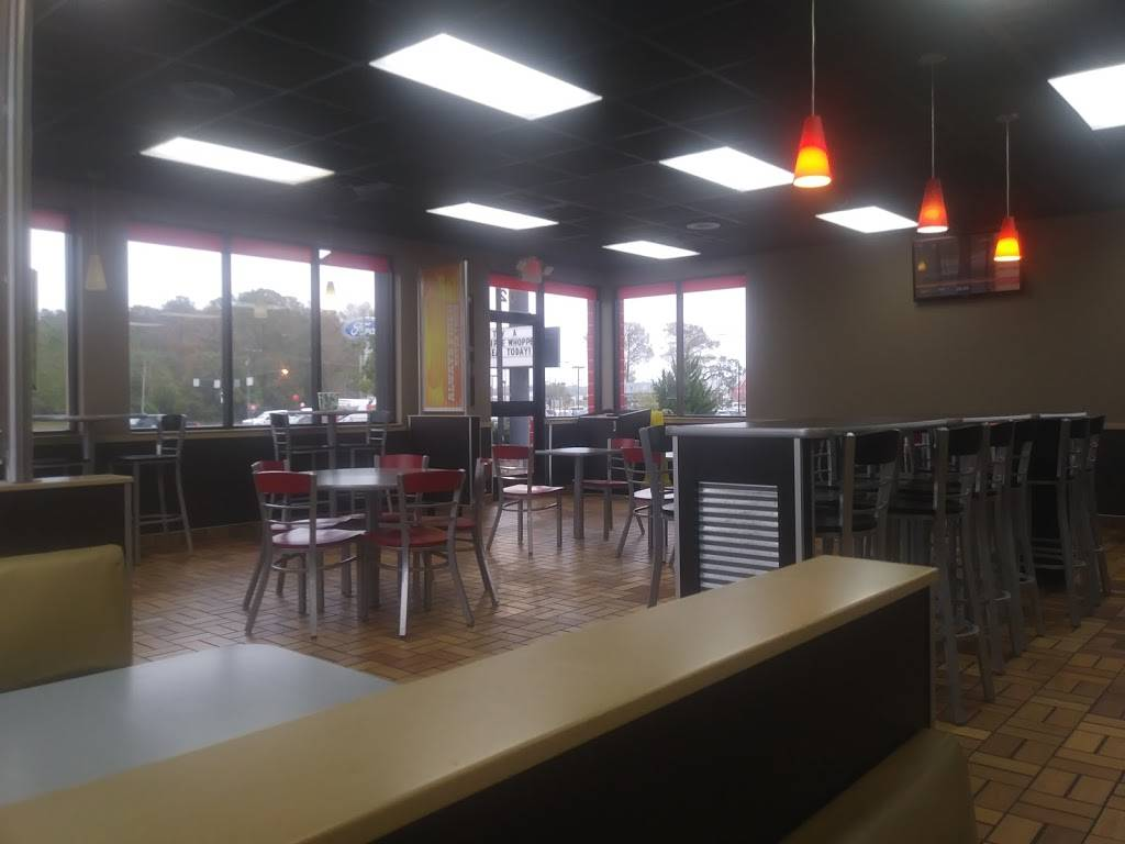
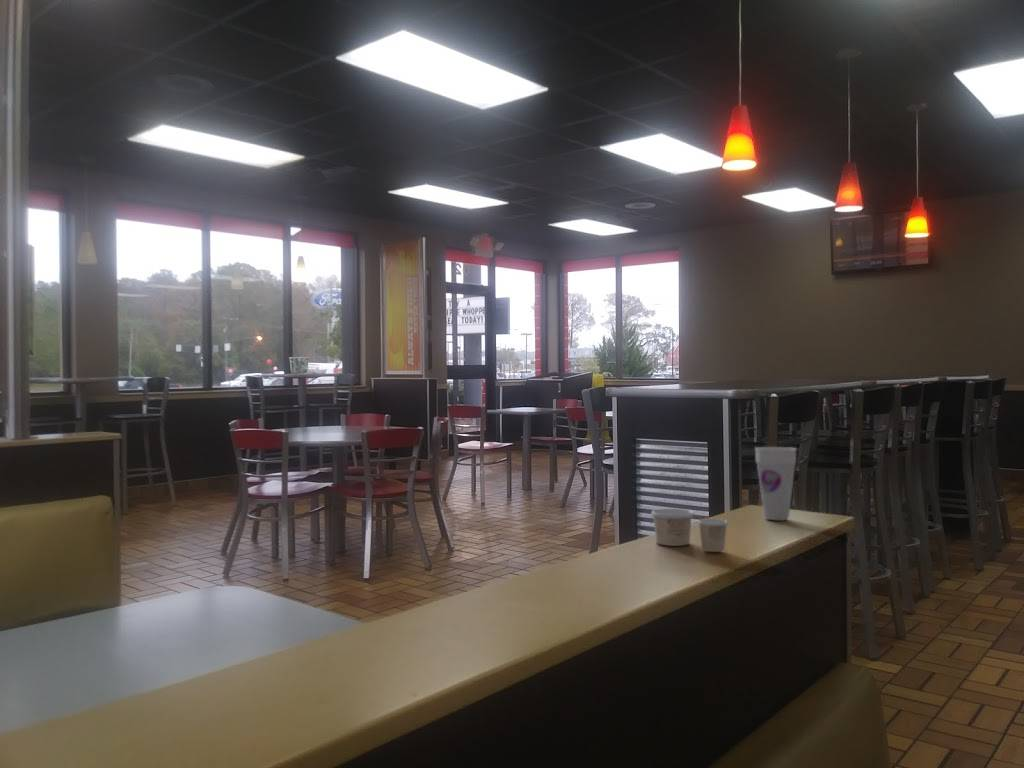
+ cup [754,446,798,521]
+ paper cup [651,508,728,553]
